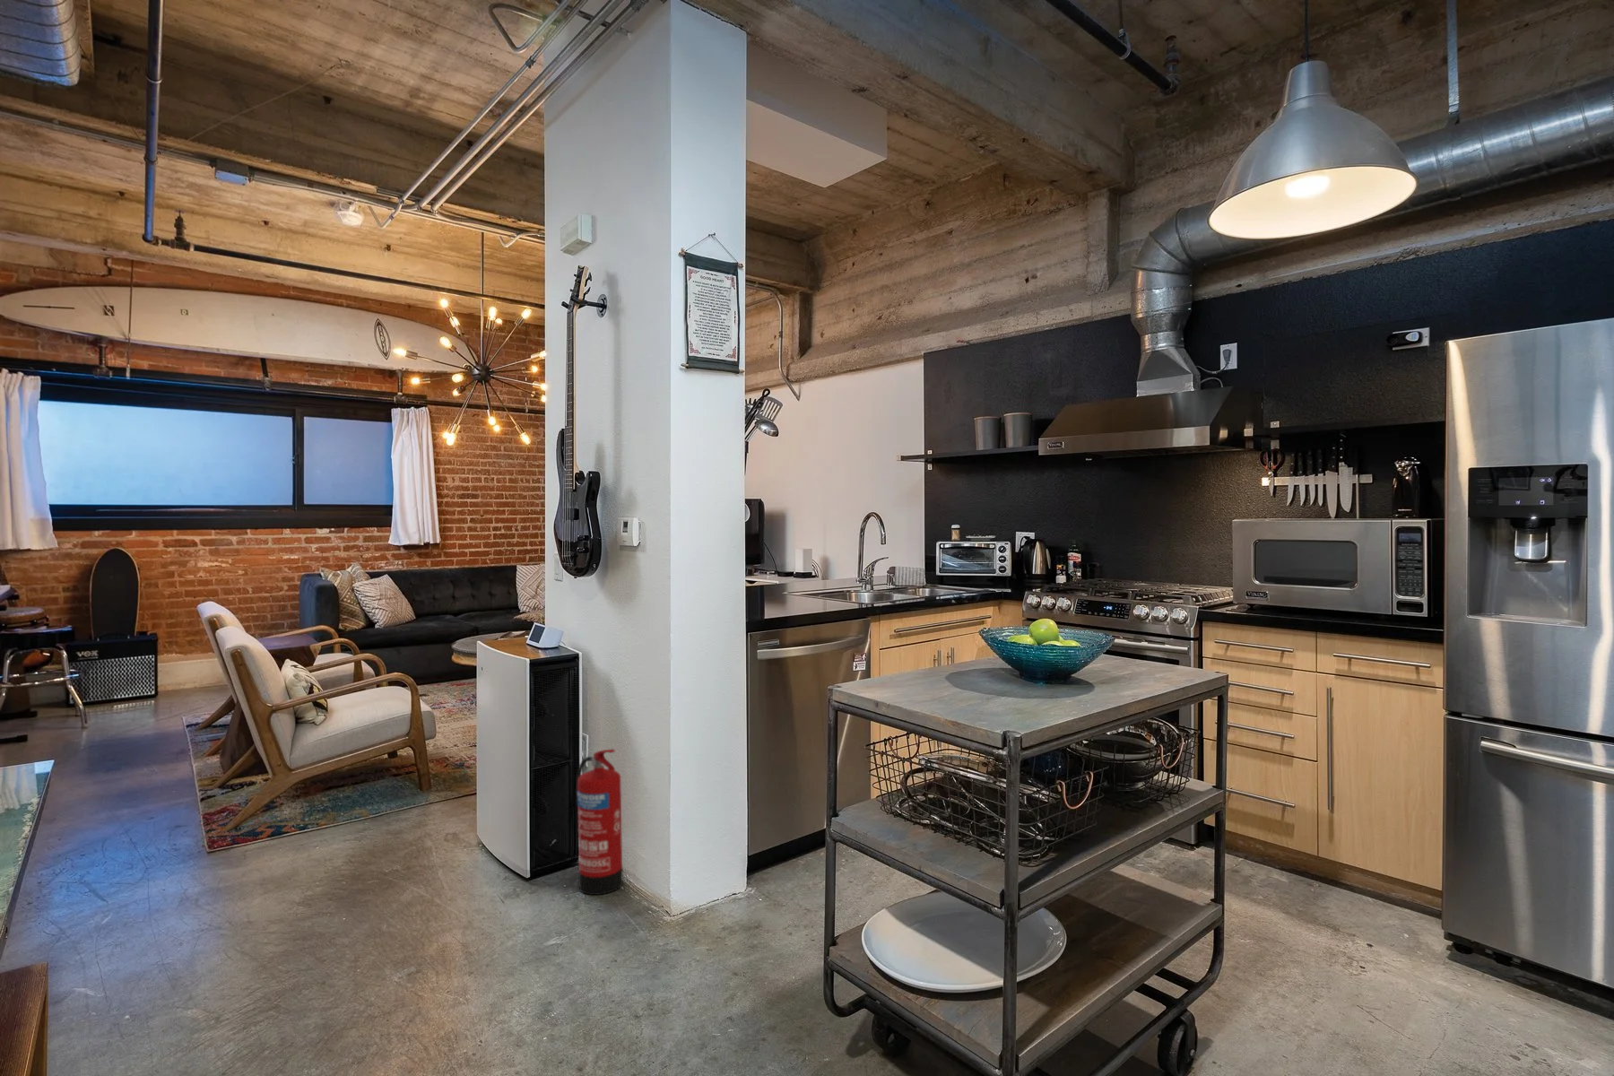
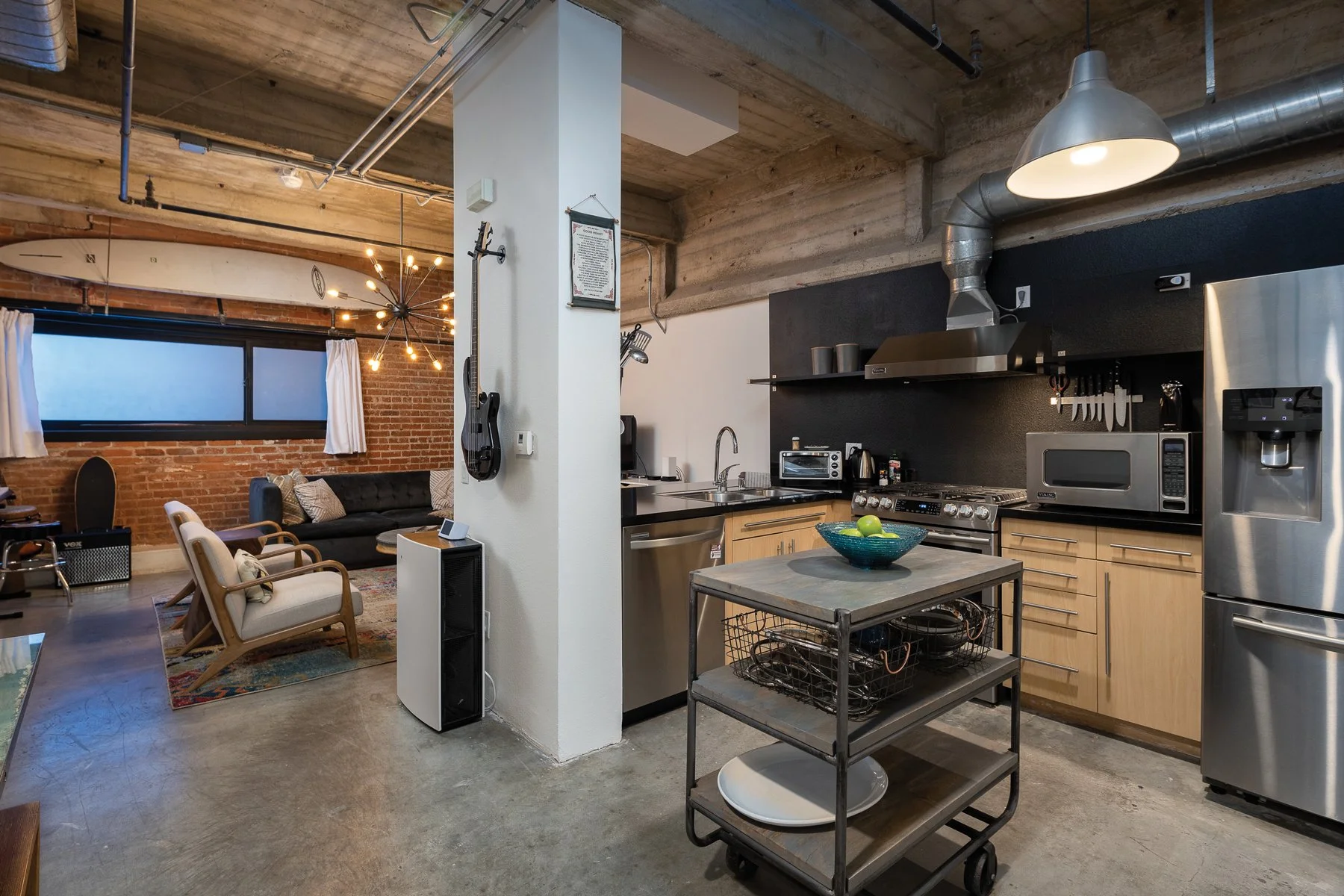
- fire extinguisher [575,748,624,896]
